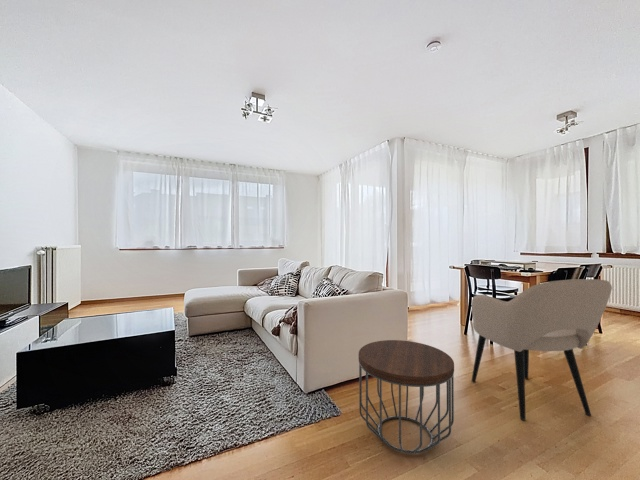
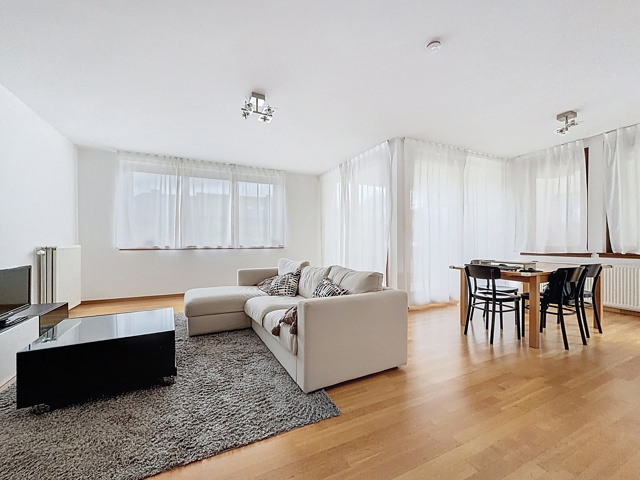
- side table [358,339,455,455]
- armchair [470,278,613,421]
